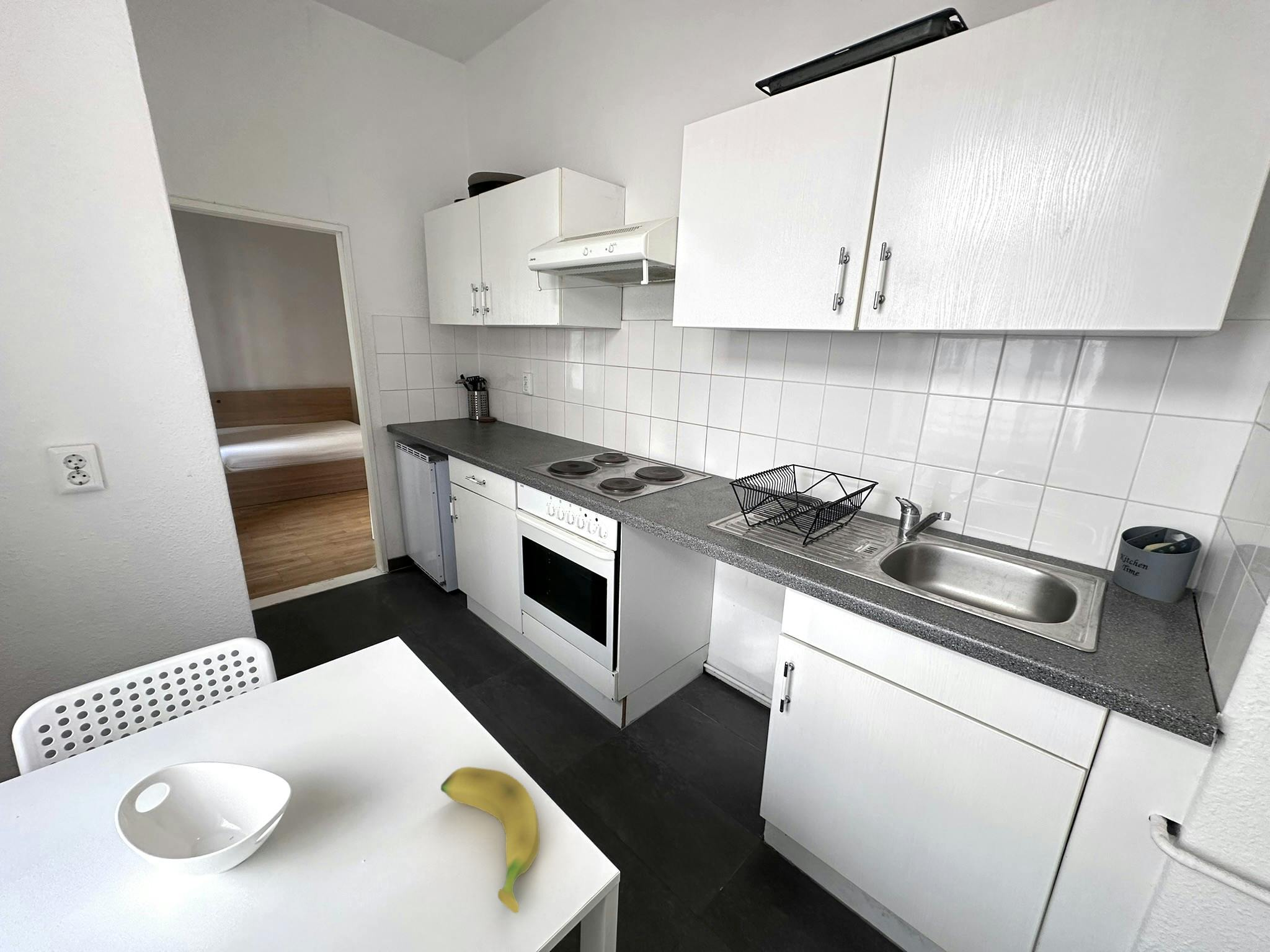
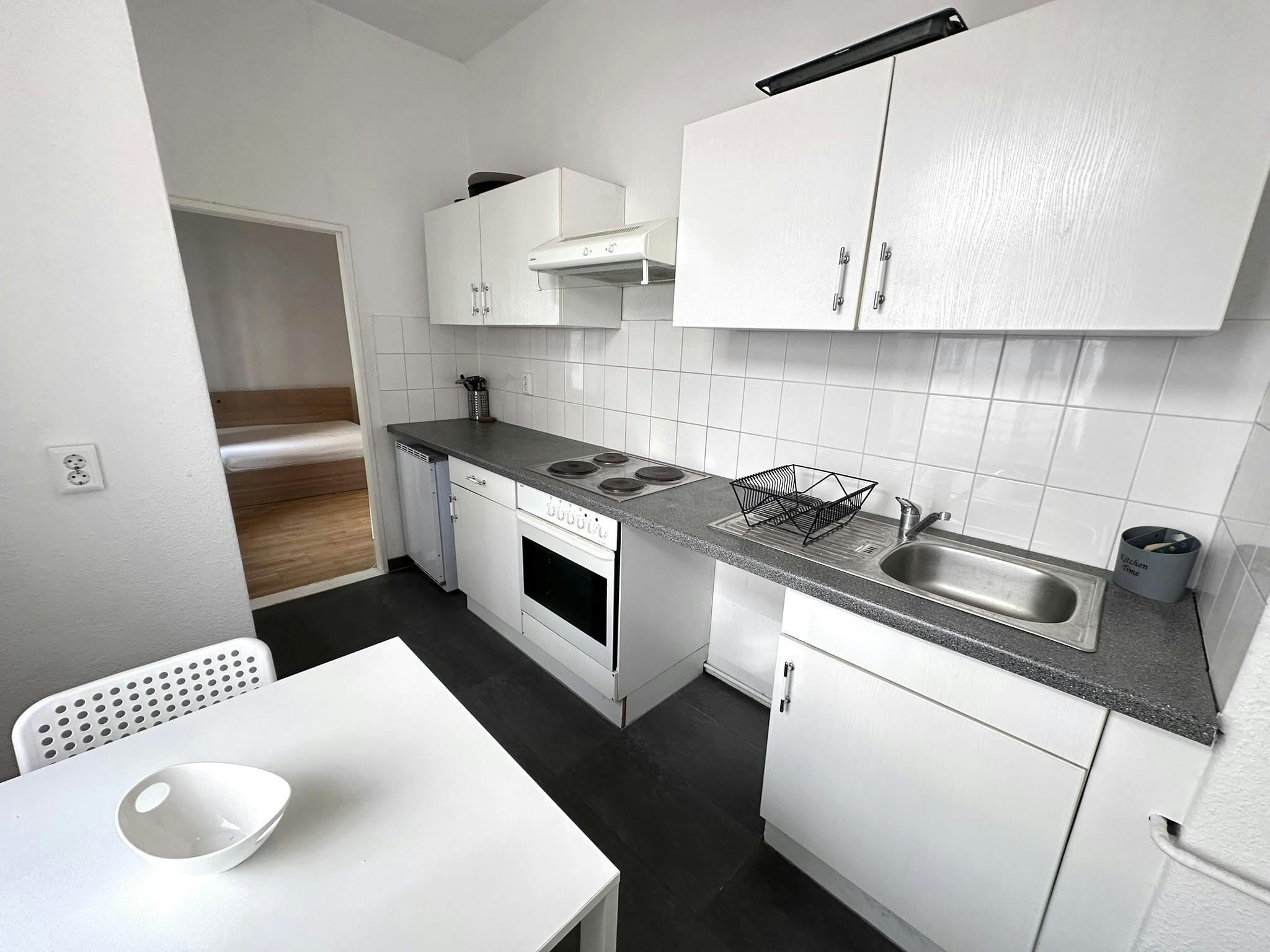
- banana [440,766,540,914]
